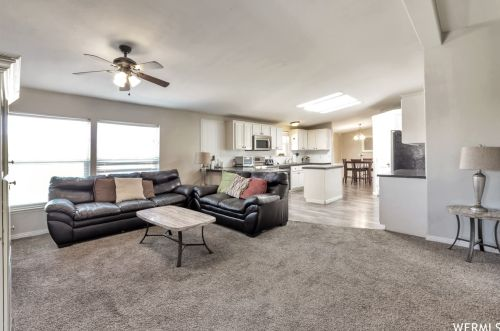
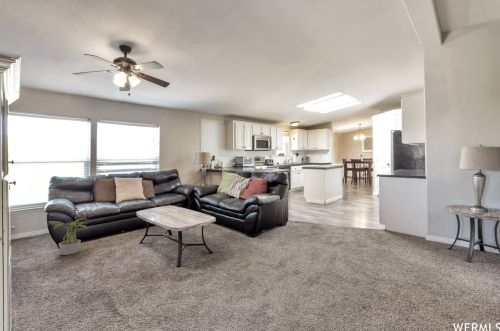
+ potted plant [48,217,89,256]
